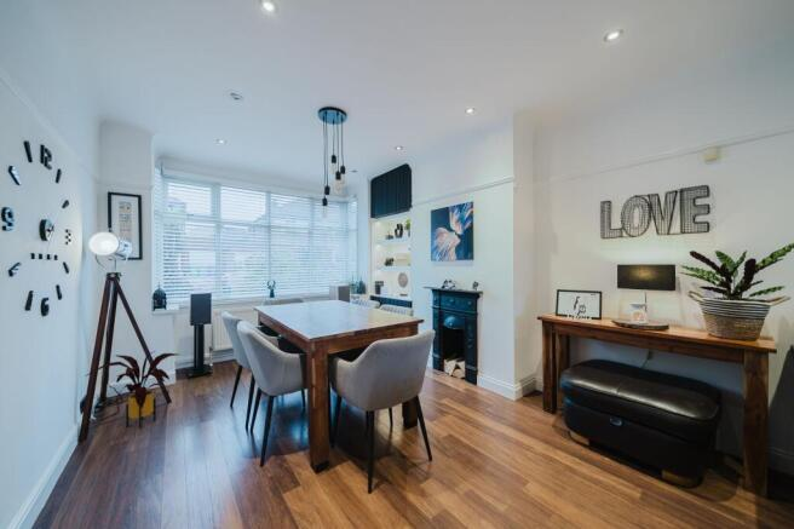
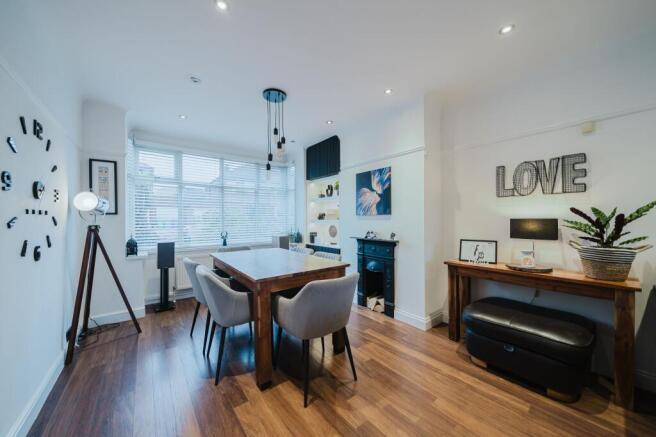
- house plant [84,351,179,430]
